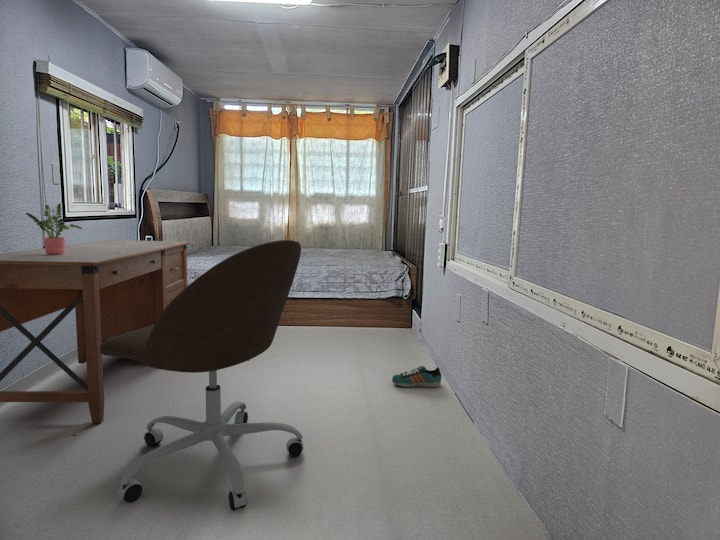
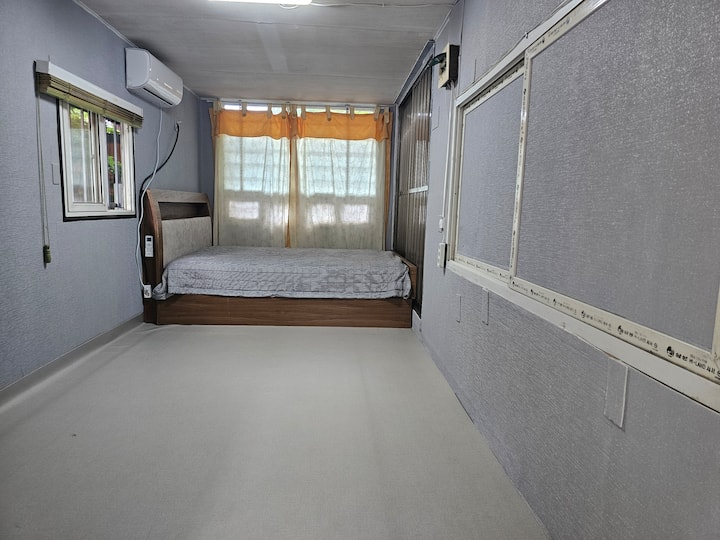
- office chair [100,239,305,512]
- potted plant [25,203,83,255]
- desk [0,239,191,424]
- sneaker [391,365,442,388]
